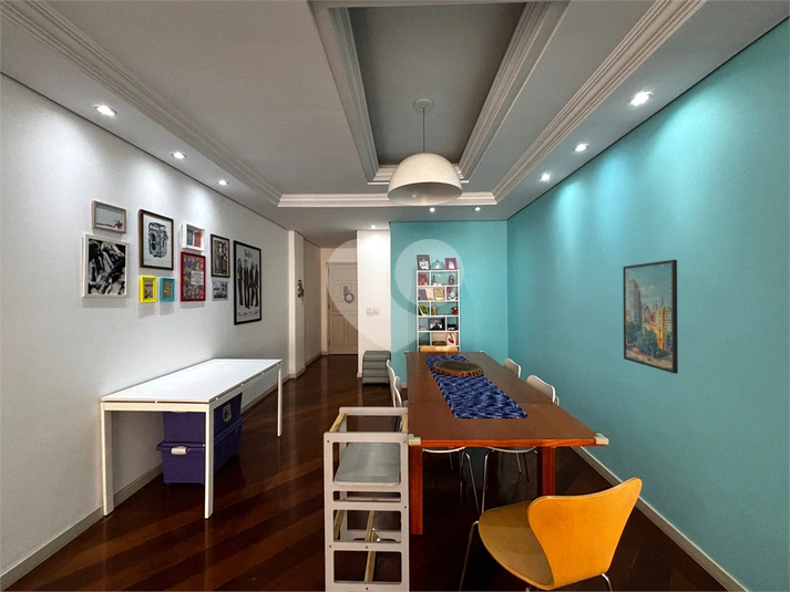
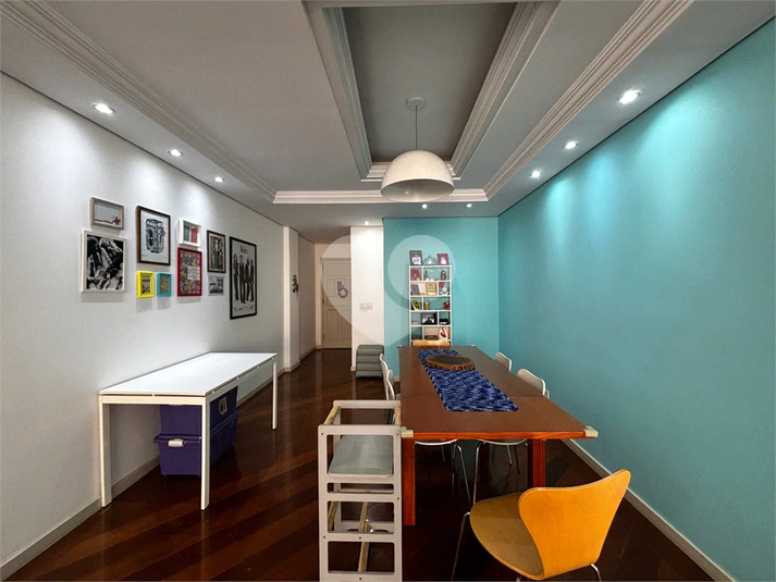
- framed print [622,259,679,375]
